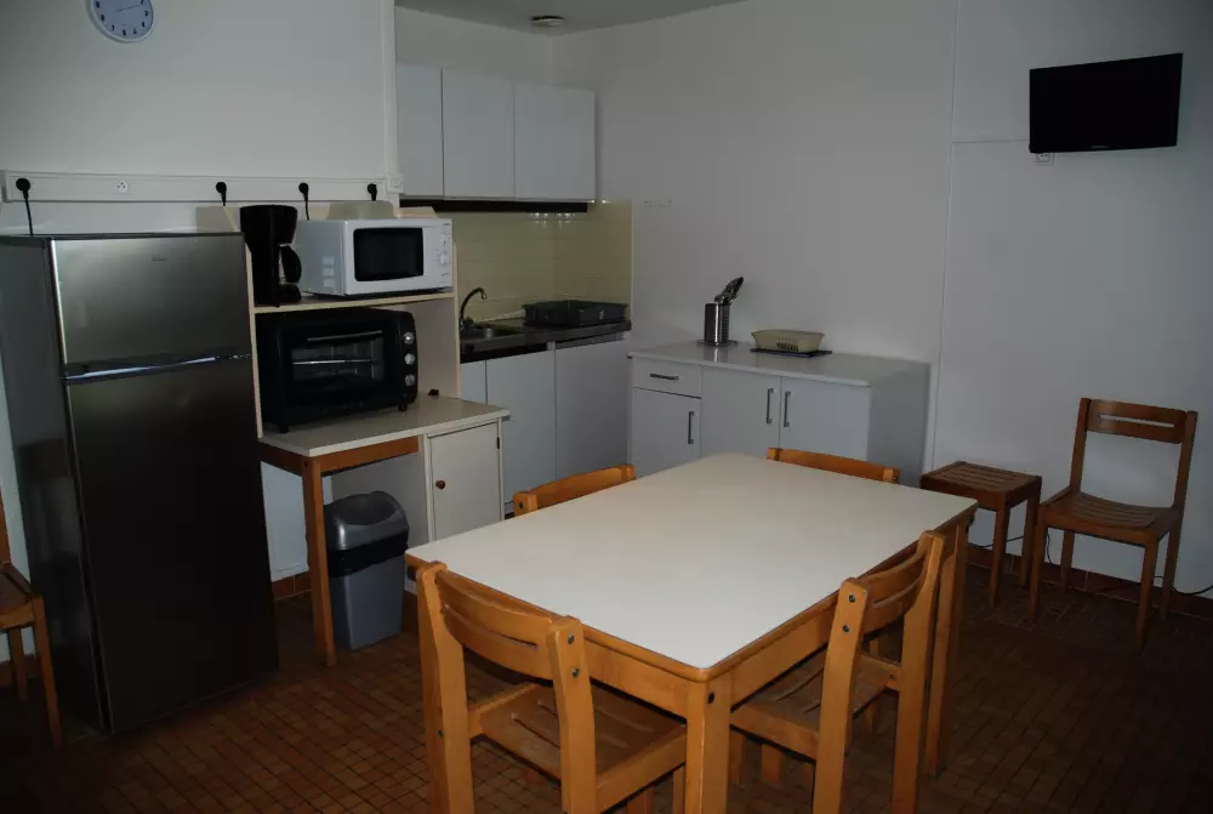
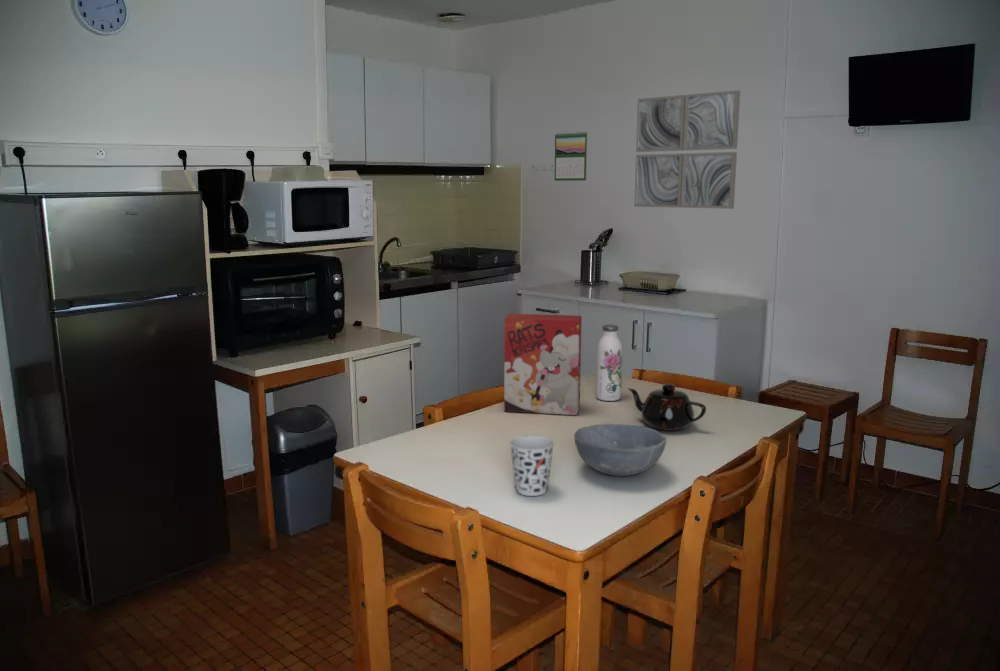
+ cup [508,434,555,497]
+ water bottle [595,323,623,402]
+ teapot [627,383,707,432]
+ cereal box [503,313,583,416]
+ wall art [633,89,741,210]
+ bowl [573,423,667,477]
+ calendar [554,130,588,182]
